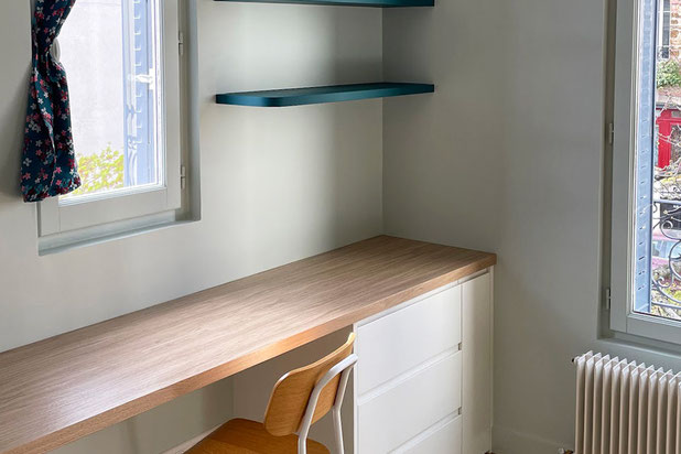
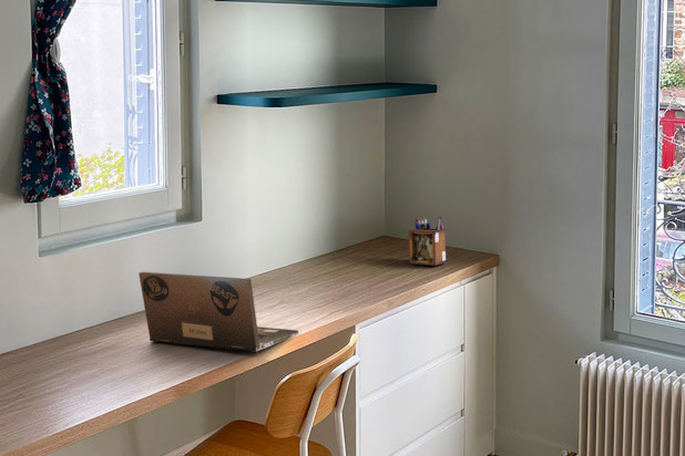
+ laptop [137,271,299,353]
+ desk organizer [408,216,447,267]
